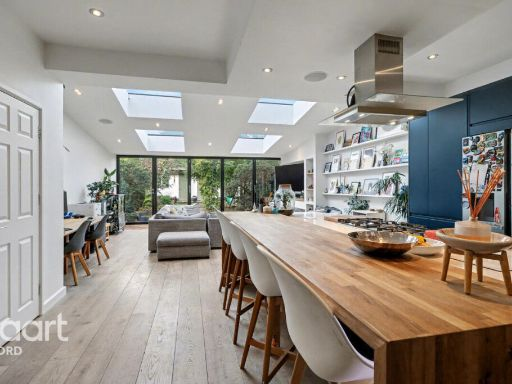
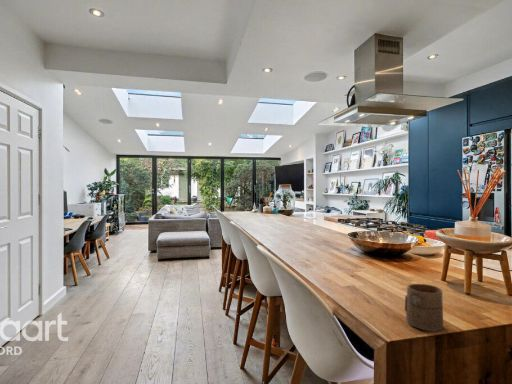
+ cup [404,283,444,333]
